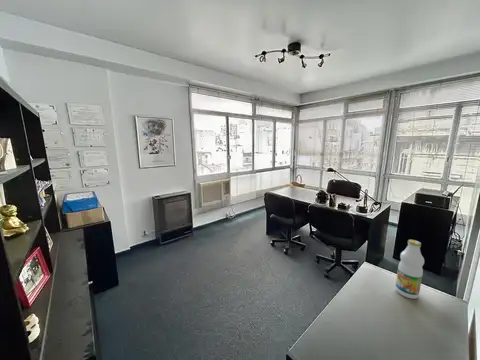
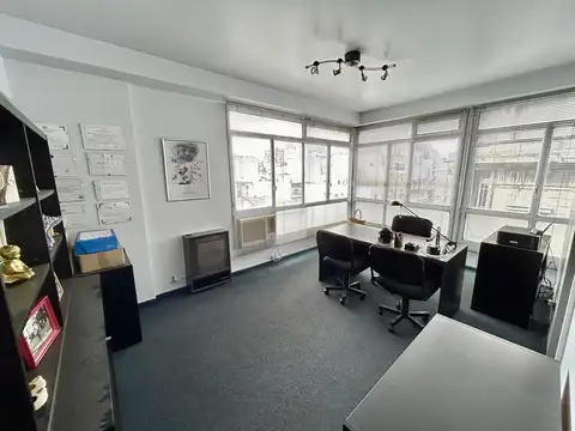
- bottle [394,239,425,300]
